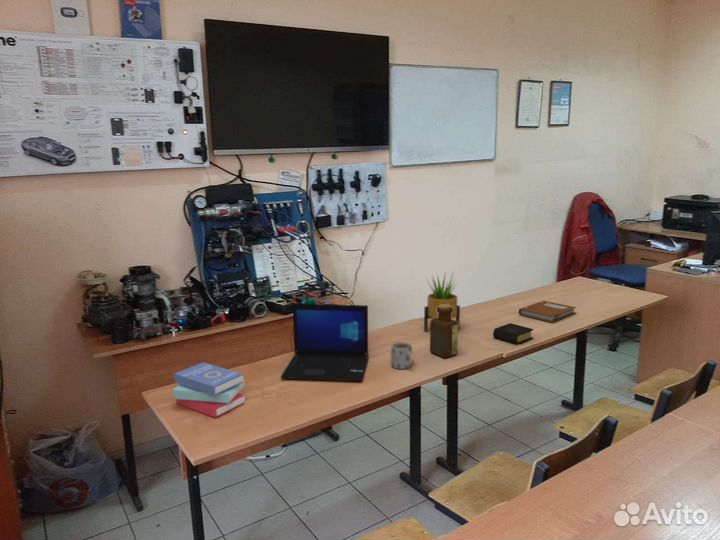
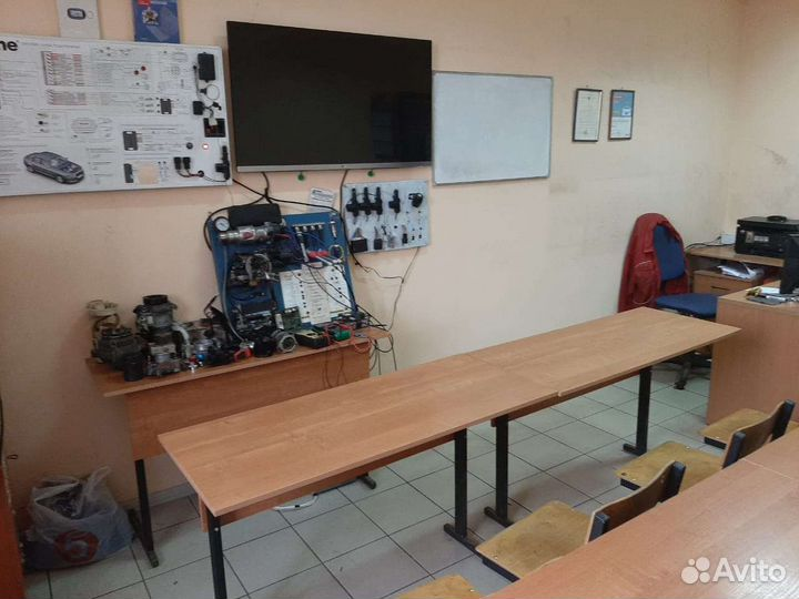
- potted plant [423,269,463,332]
- book [172,361,246,419]
- mug [390,341,413,370]
- book [492,322,534,346]
- bottle [429,305,459,359]
- notebook [518,300,577,323]
- laptop [280,303,369,382]
